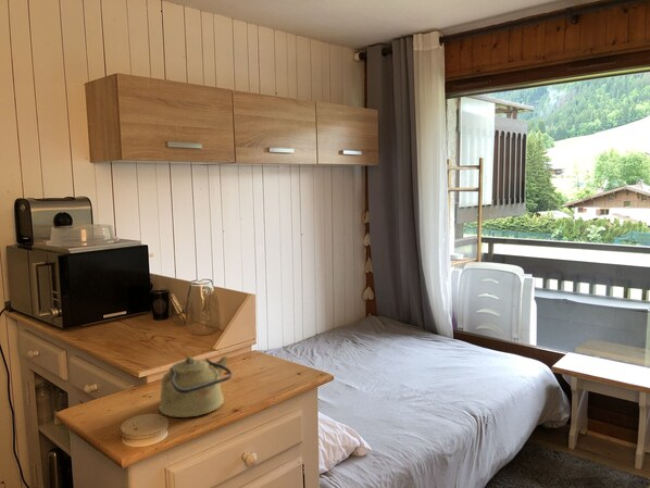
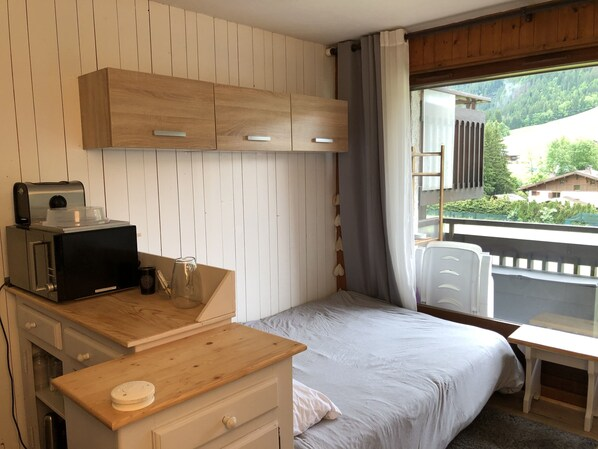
- kettle [158,354,233,418]
